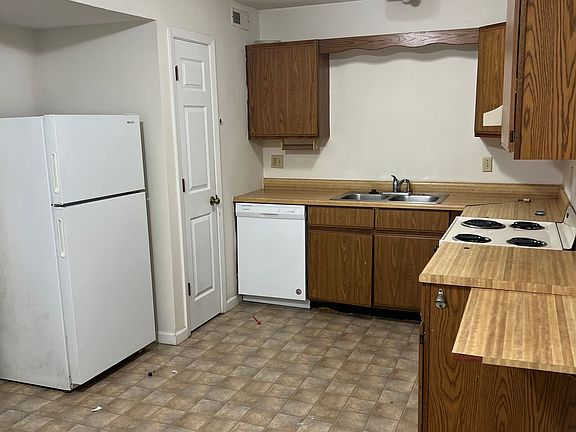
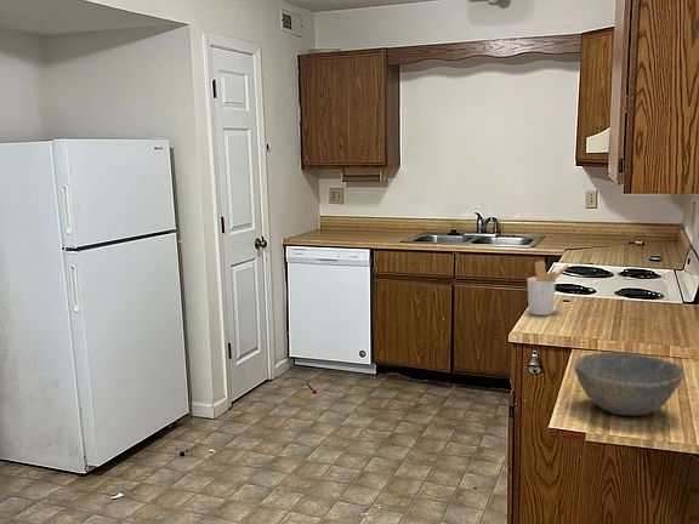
+ utensil holder [527,260,570,317]
+ bowl [573,352,684,417]
